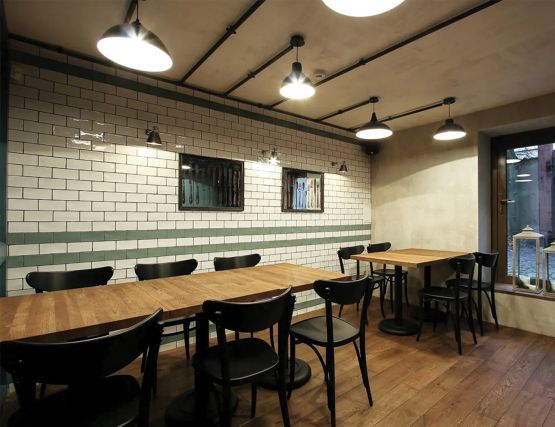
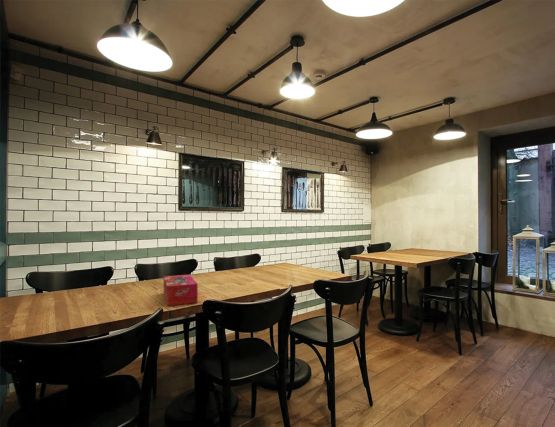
+ tissue box [163,274,198,307]
